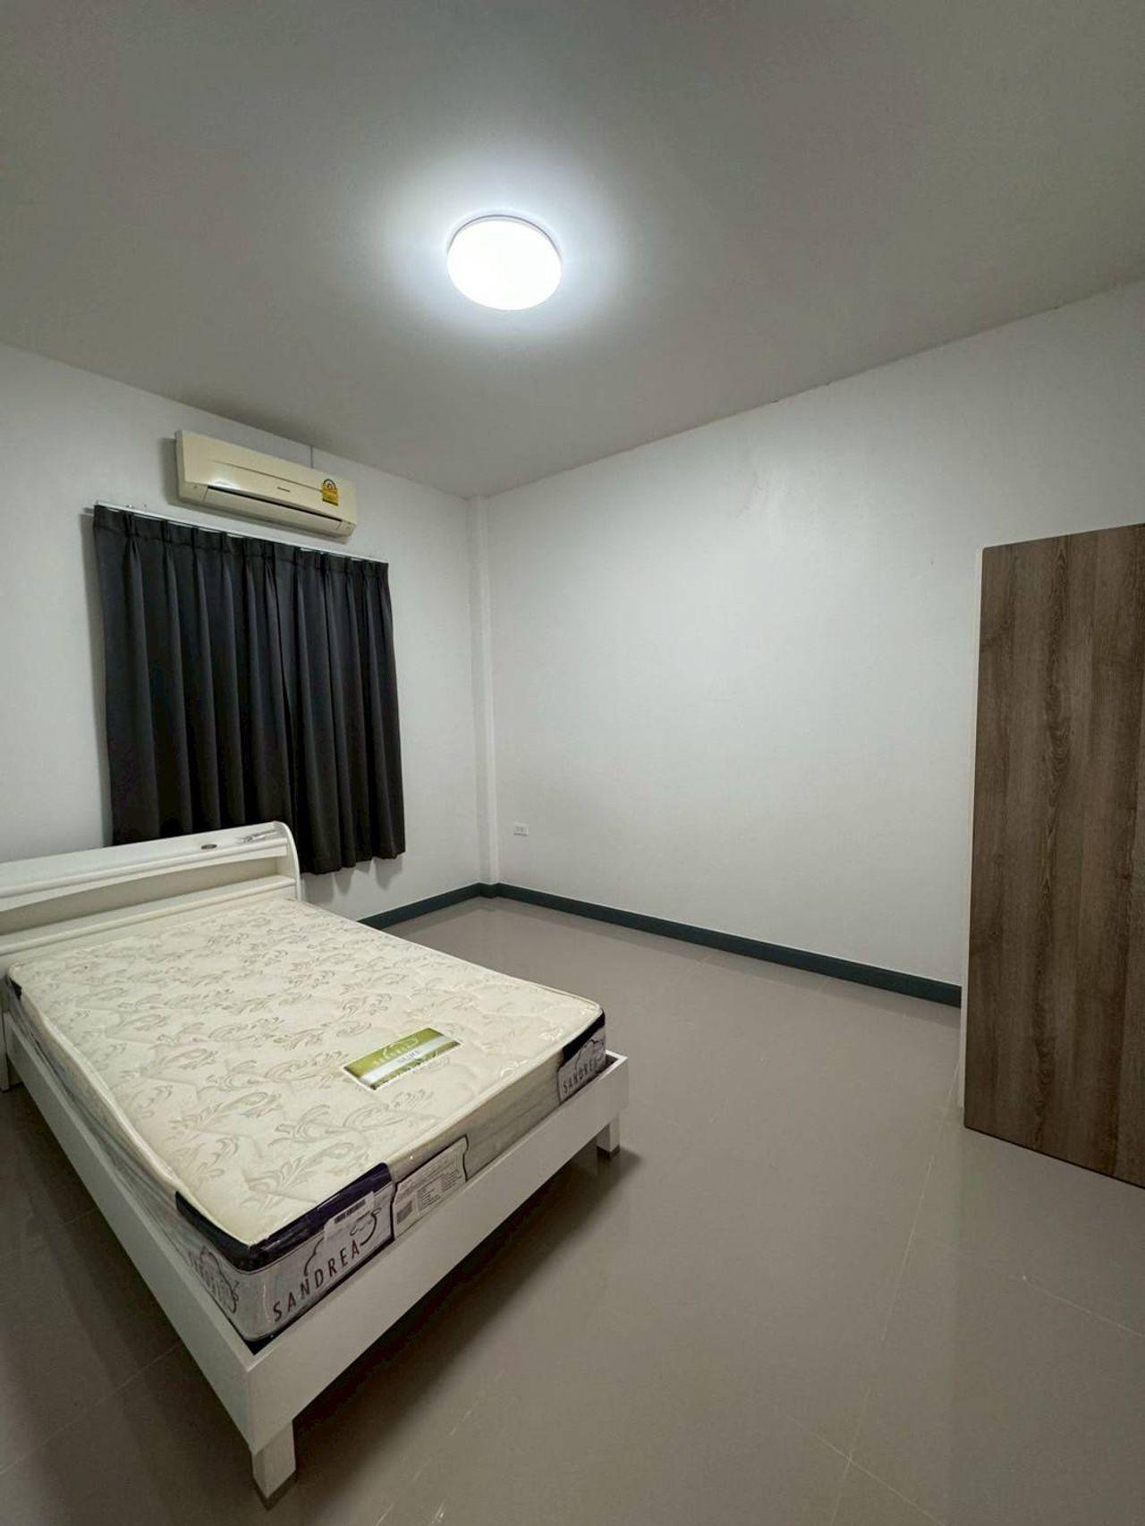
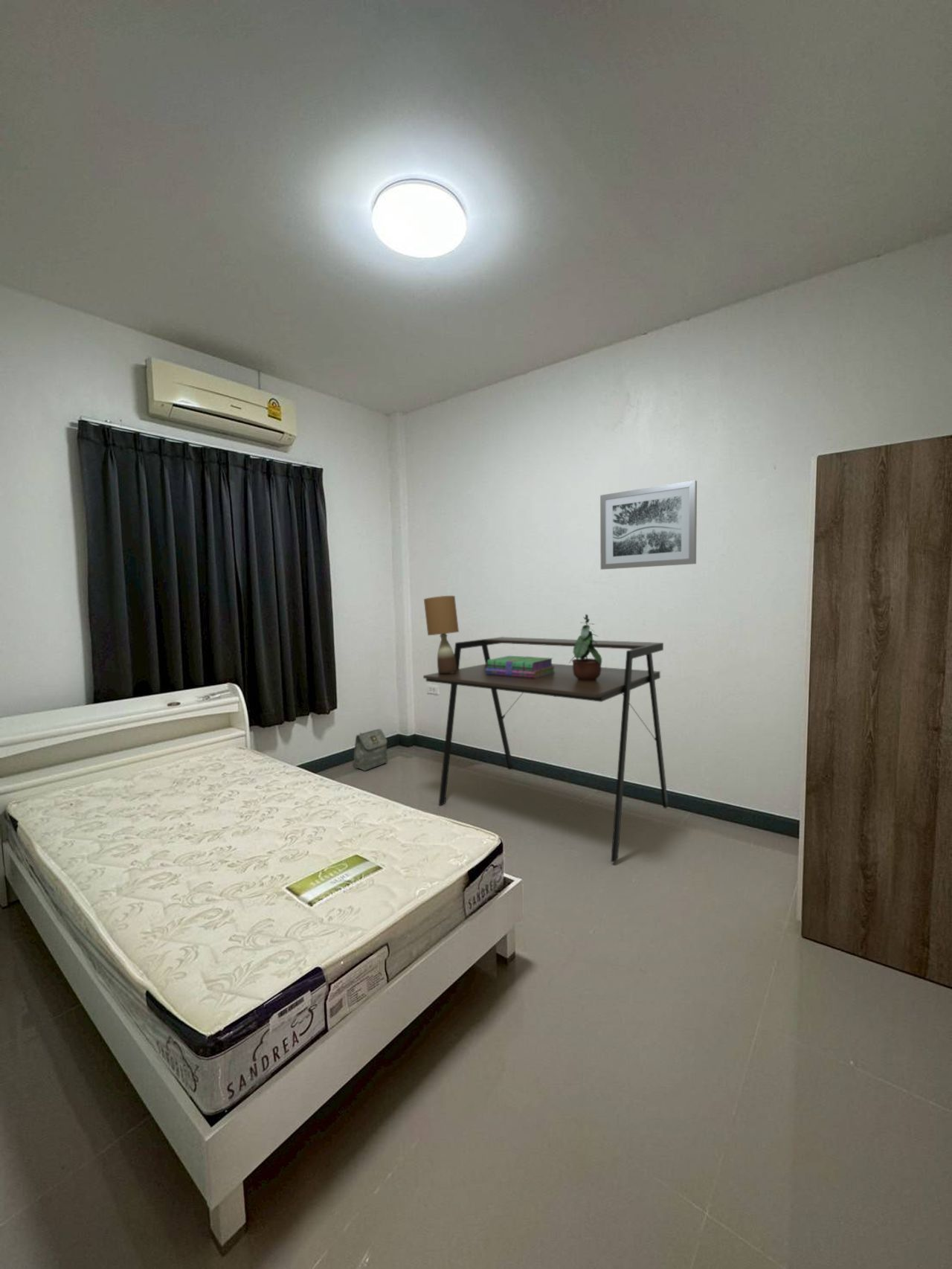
+ table lamp [423,595,460,674]
+ potted plant [568,614,602,681]
+ desk [422,636,669,863]
+ stack of books [486,655,555,678]
+ wall art [599,480,698,571]
+ bag [353,728,388,771]
